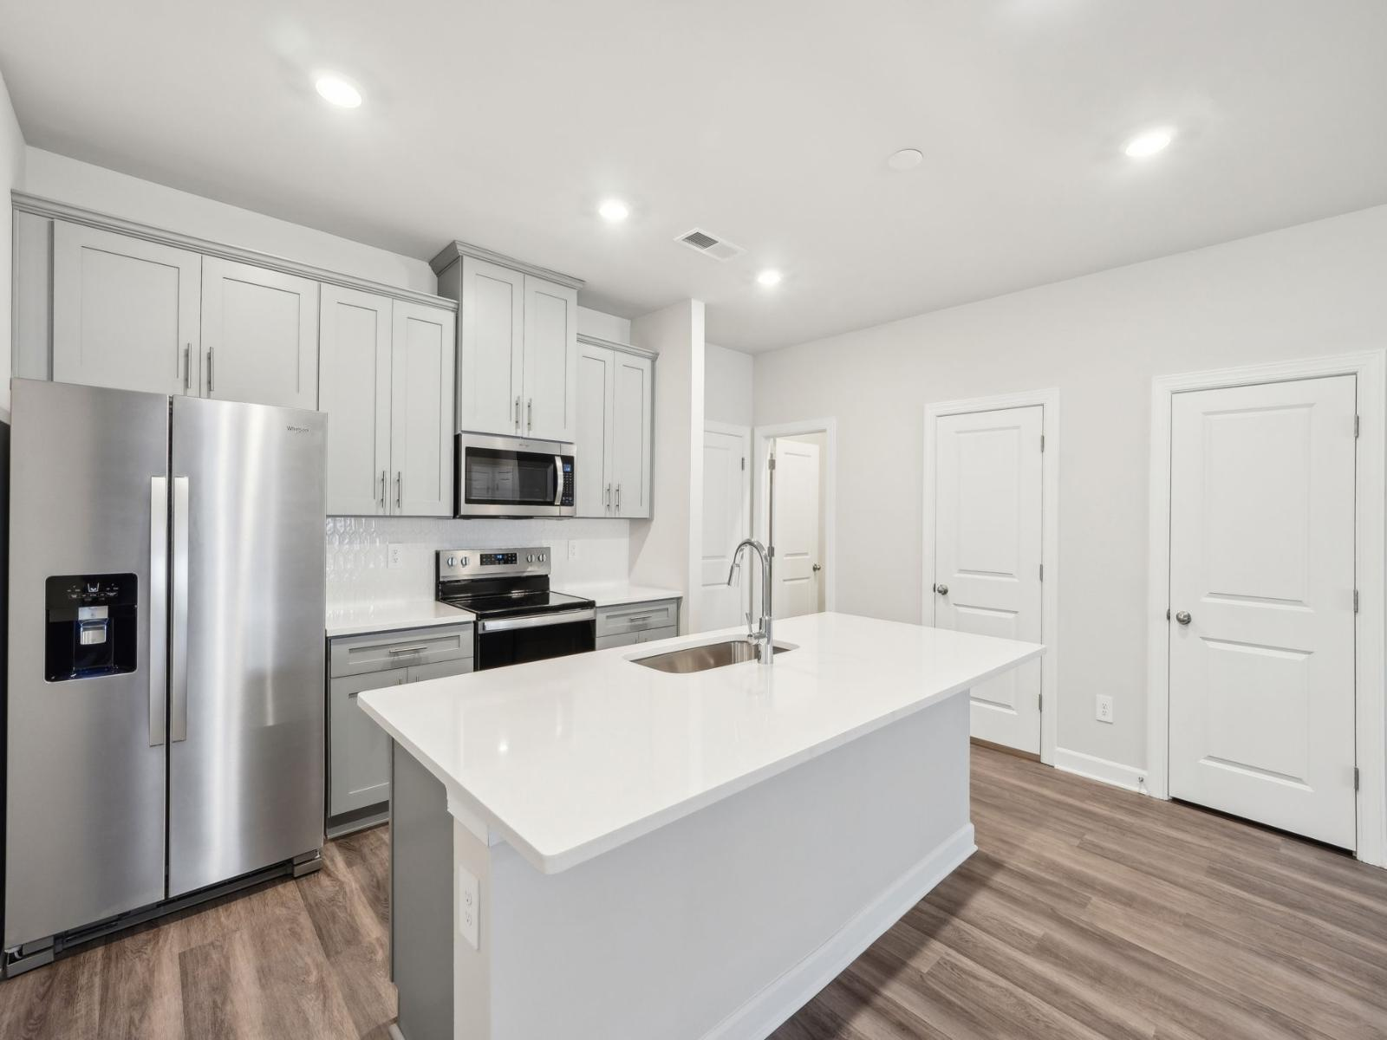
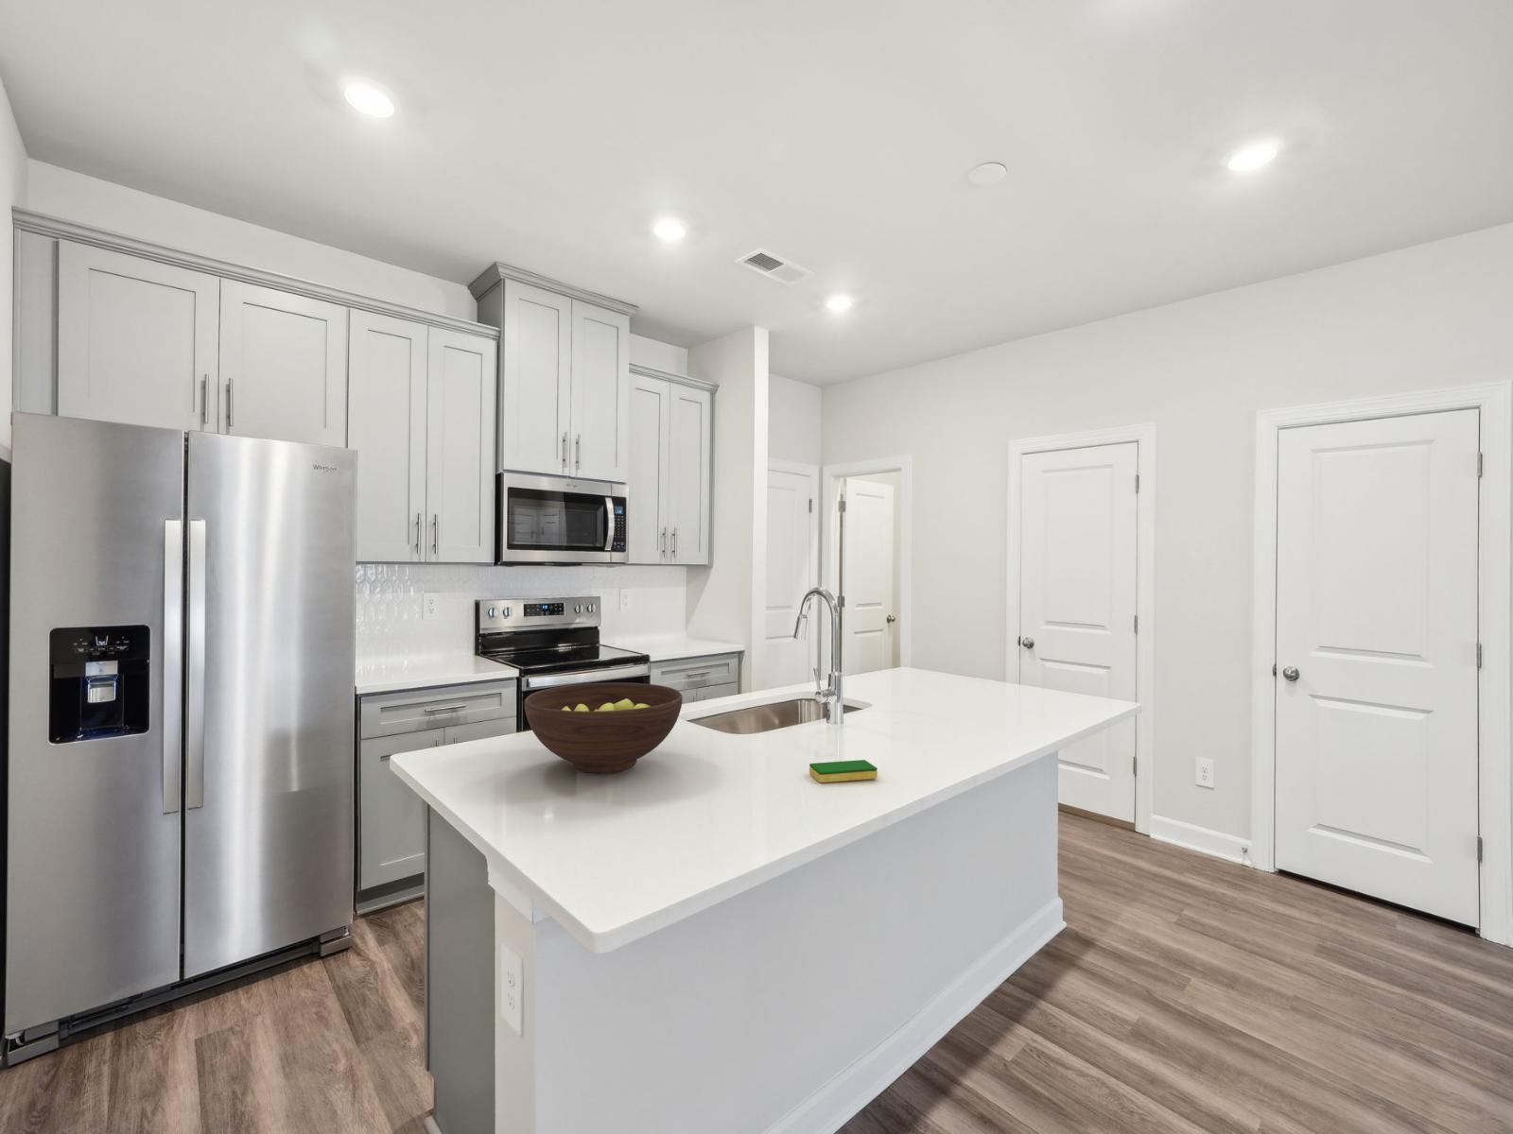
+ dish sponge [809,759,878,784]
+ fruit bowl [524,681,684,774]
